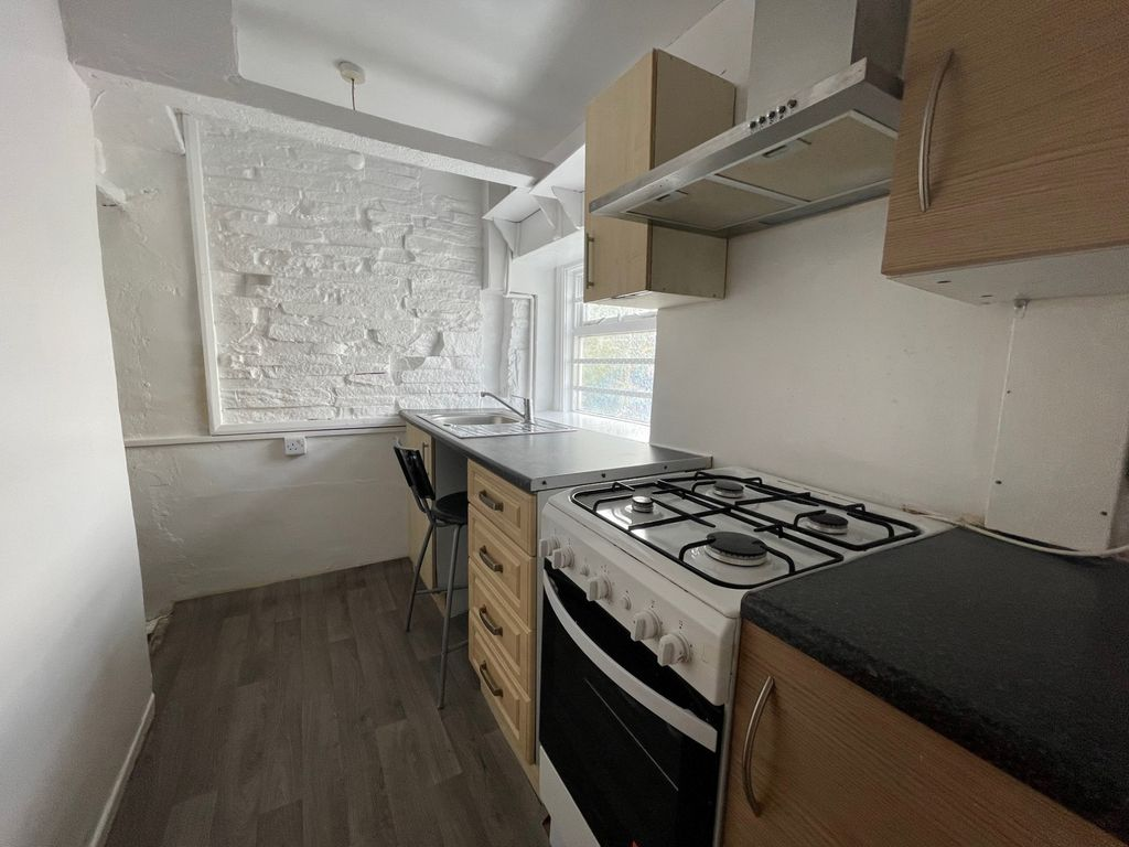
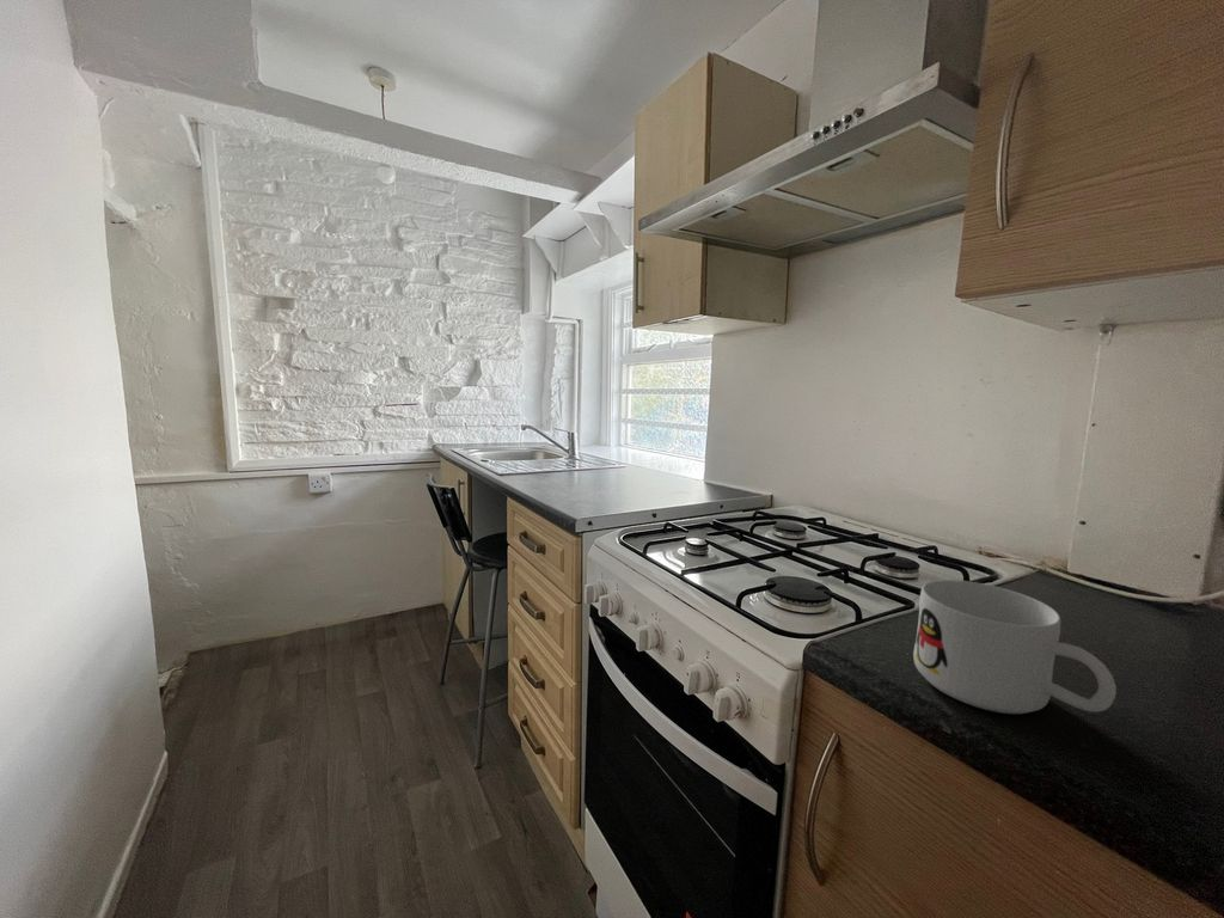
+ mug [912,579,1118,715]
